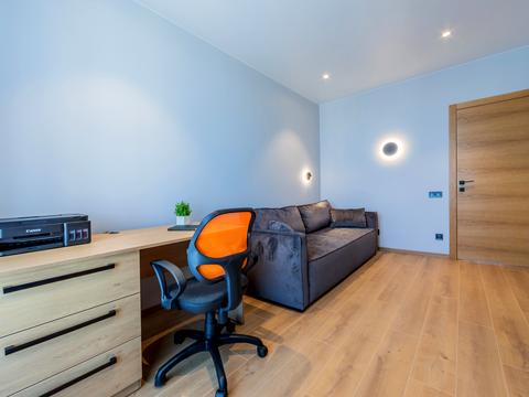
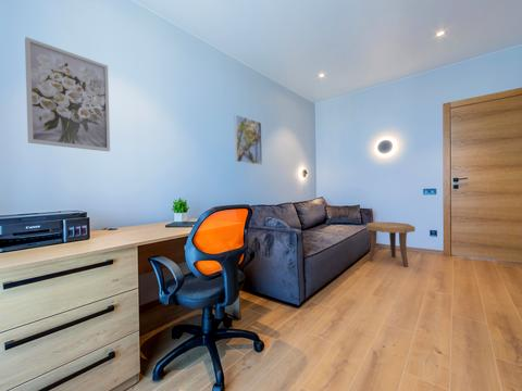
+ wall art [24,36,111,152]
+ side table [365,222,417,268]
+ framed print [234,113,263,166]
